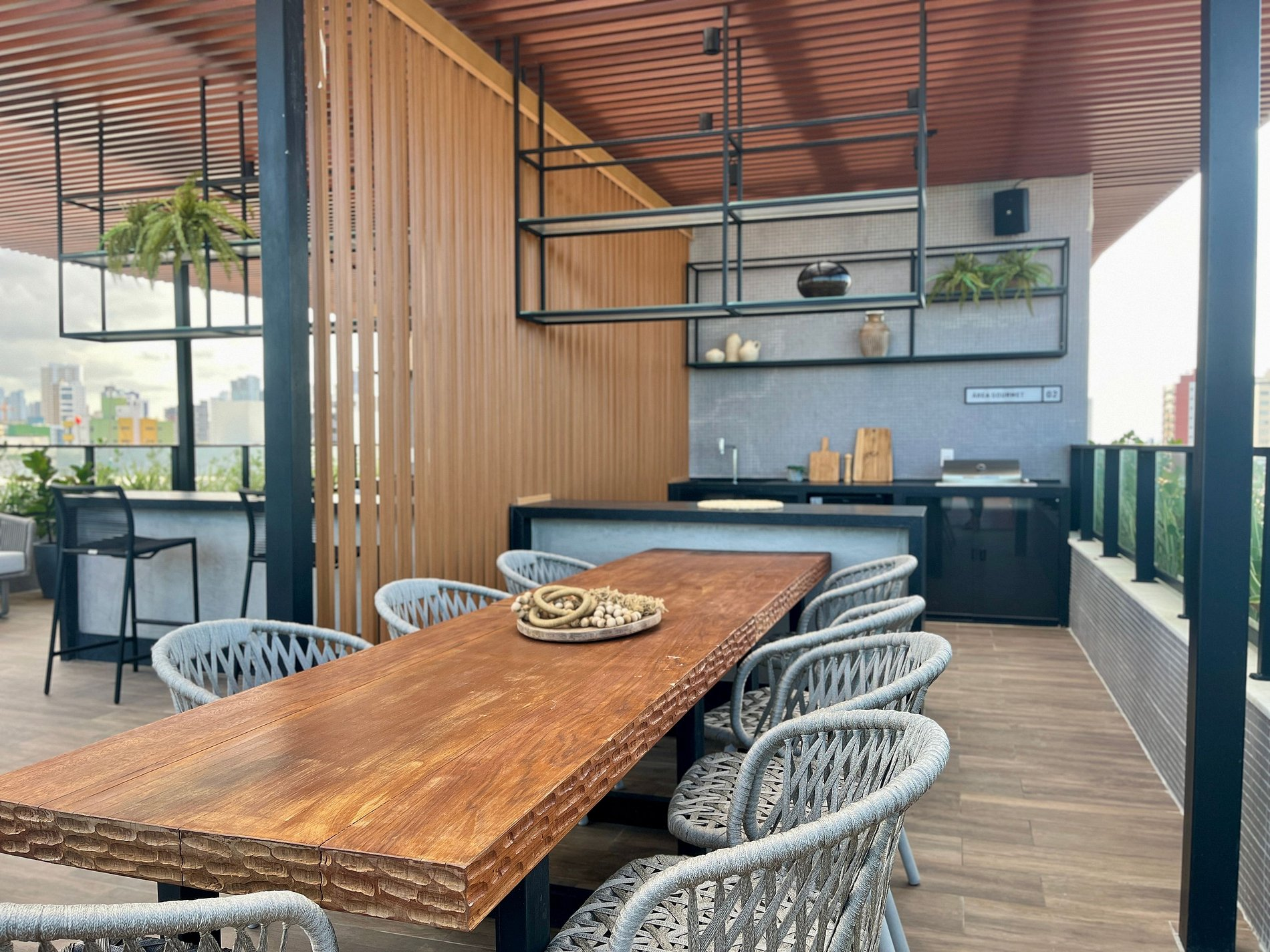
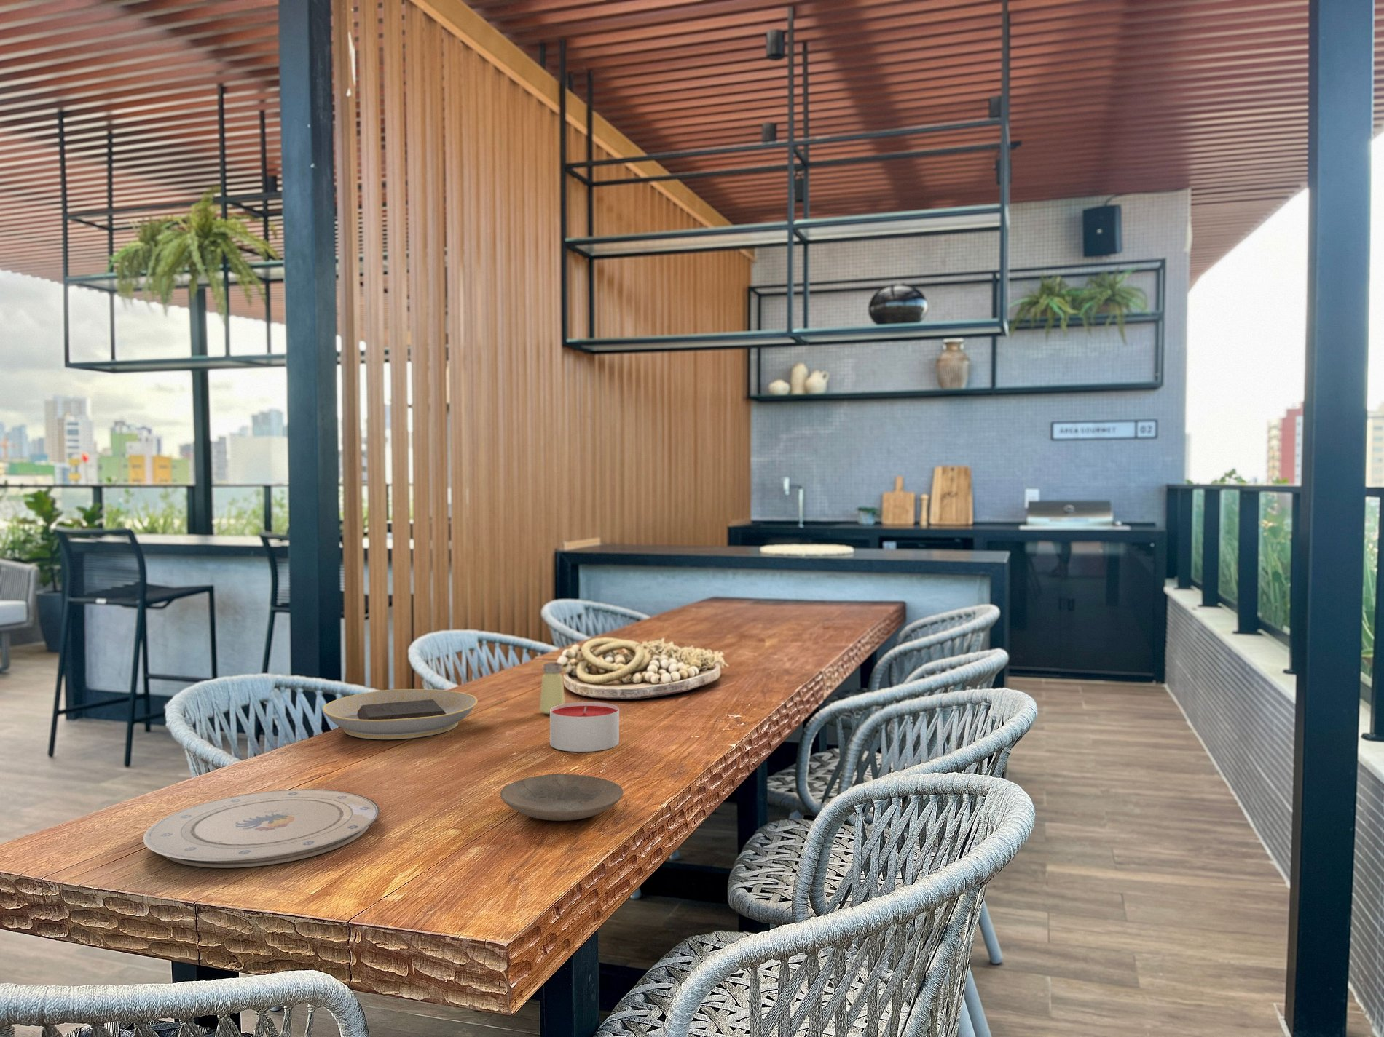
+ saltshaker [539,661,566,715]
+ plate [143,789,380,869]
+ plate [500,772,624,821]
+ candle [549,701,620,753]
+ plate [321,688,478,740]
